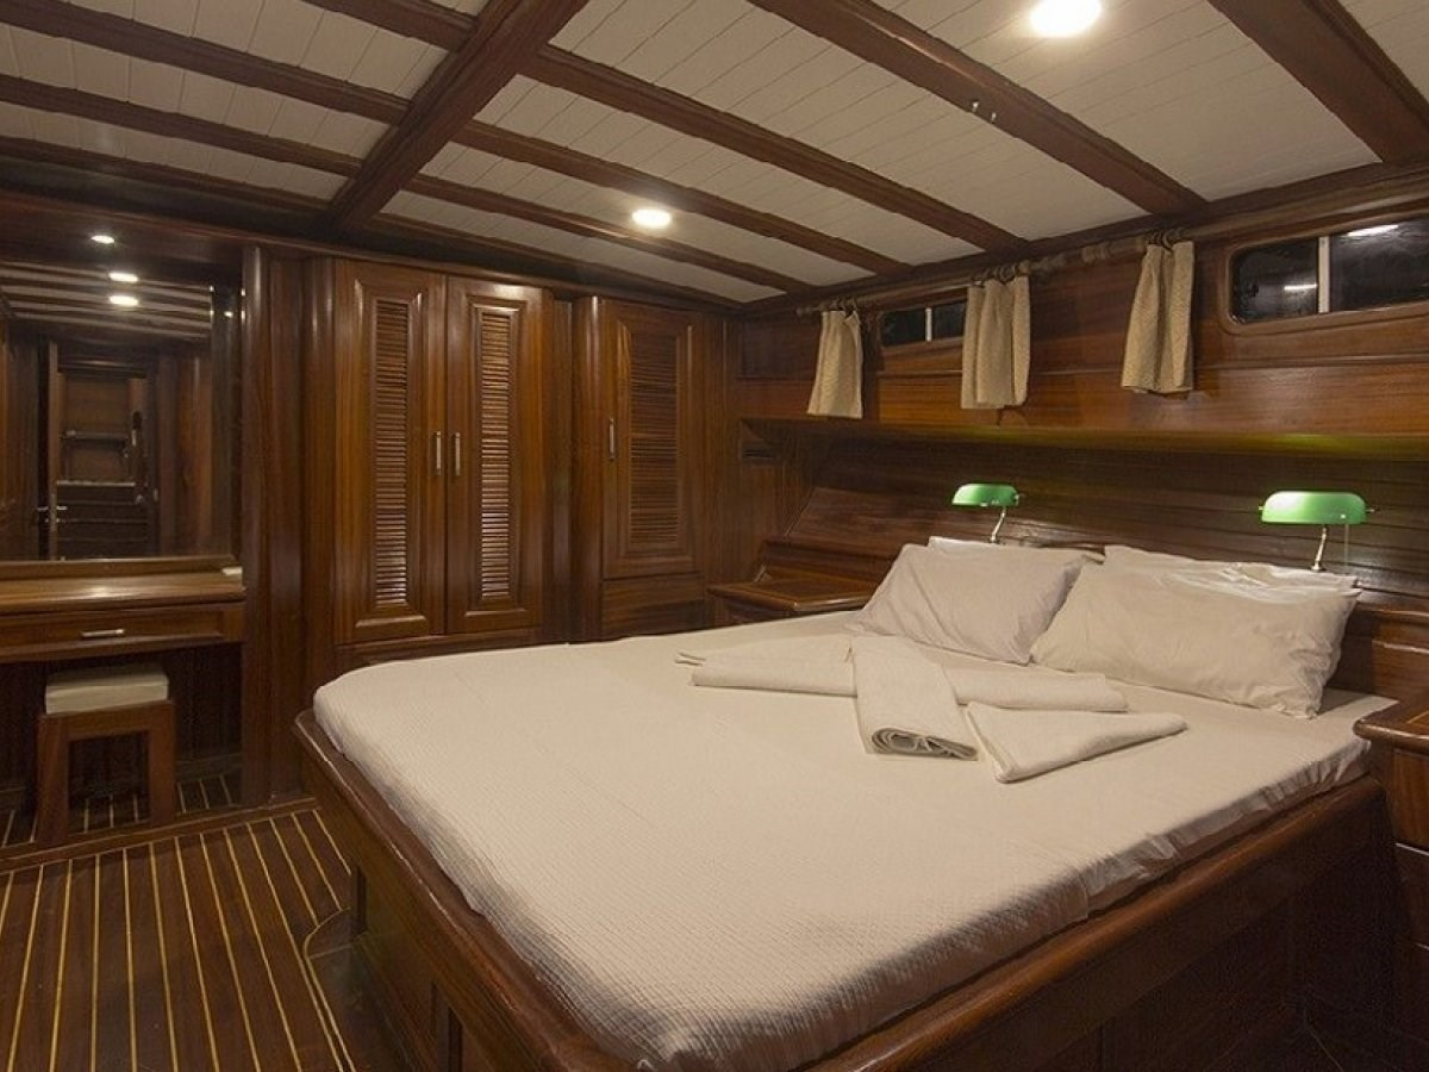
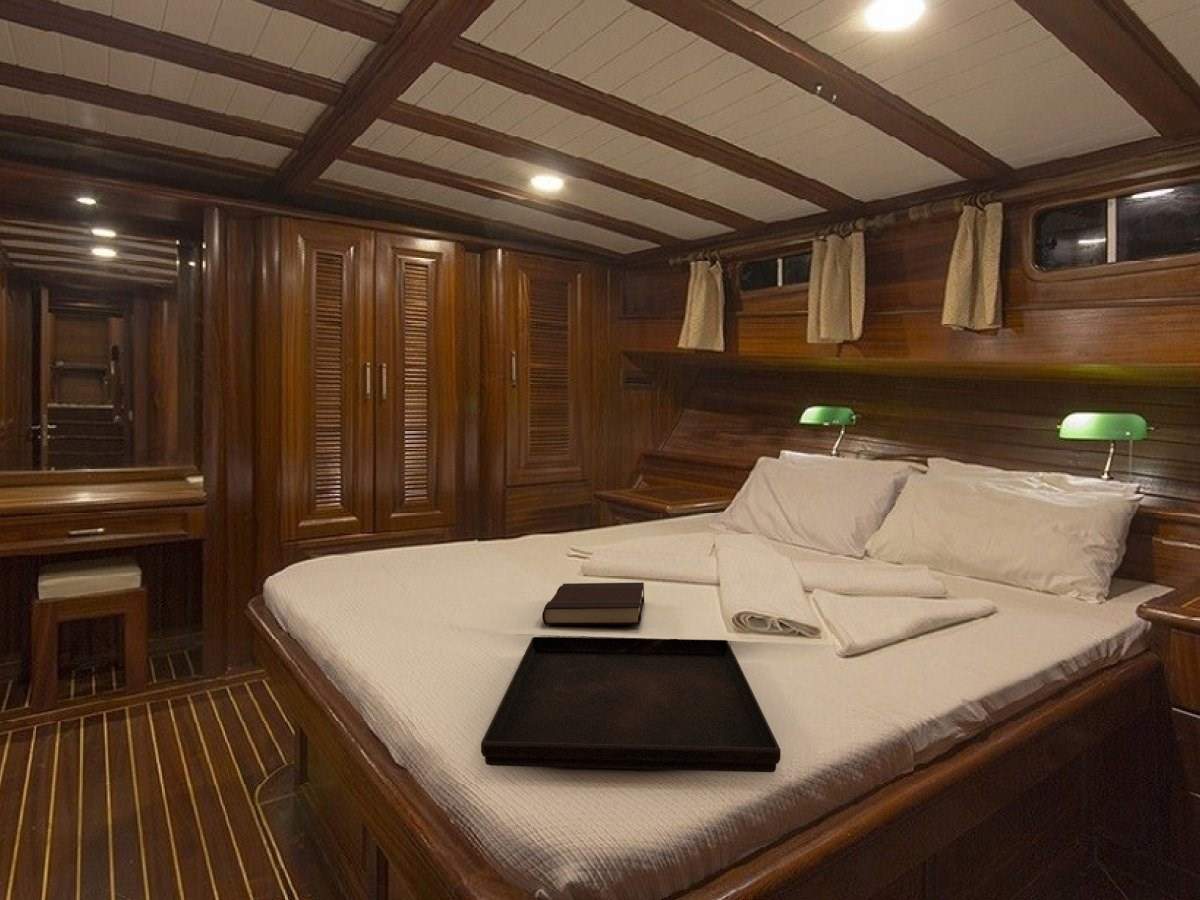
+ book [541,581,645,626]
+ serving tray [480,636,782,773]
